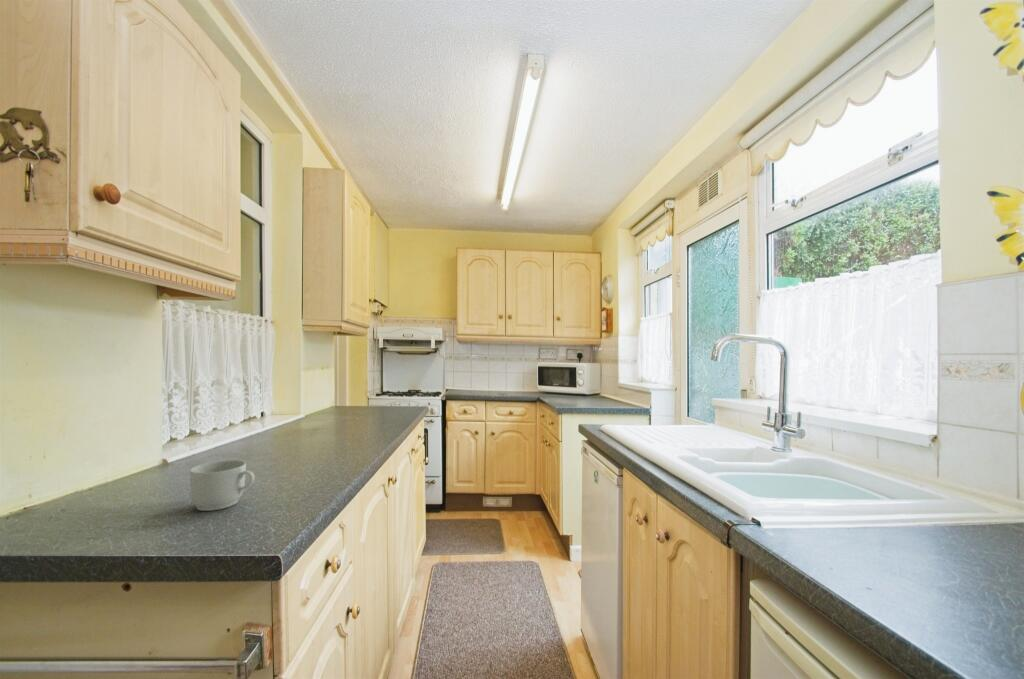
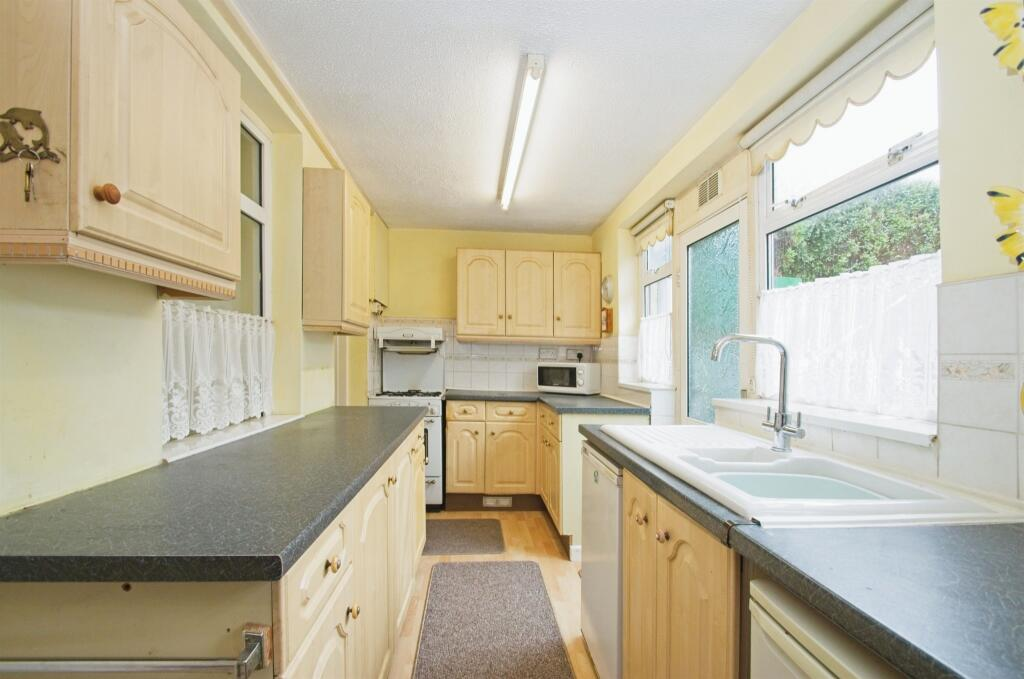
- mug [189,459,256,512]
